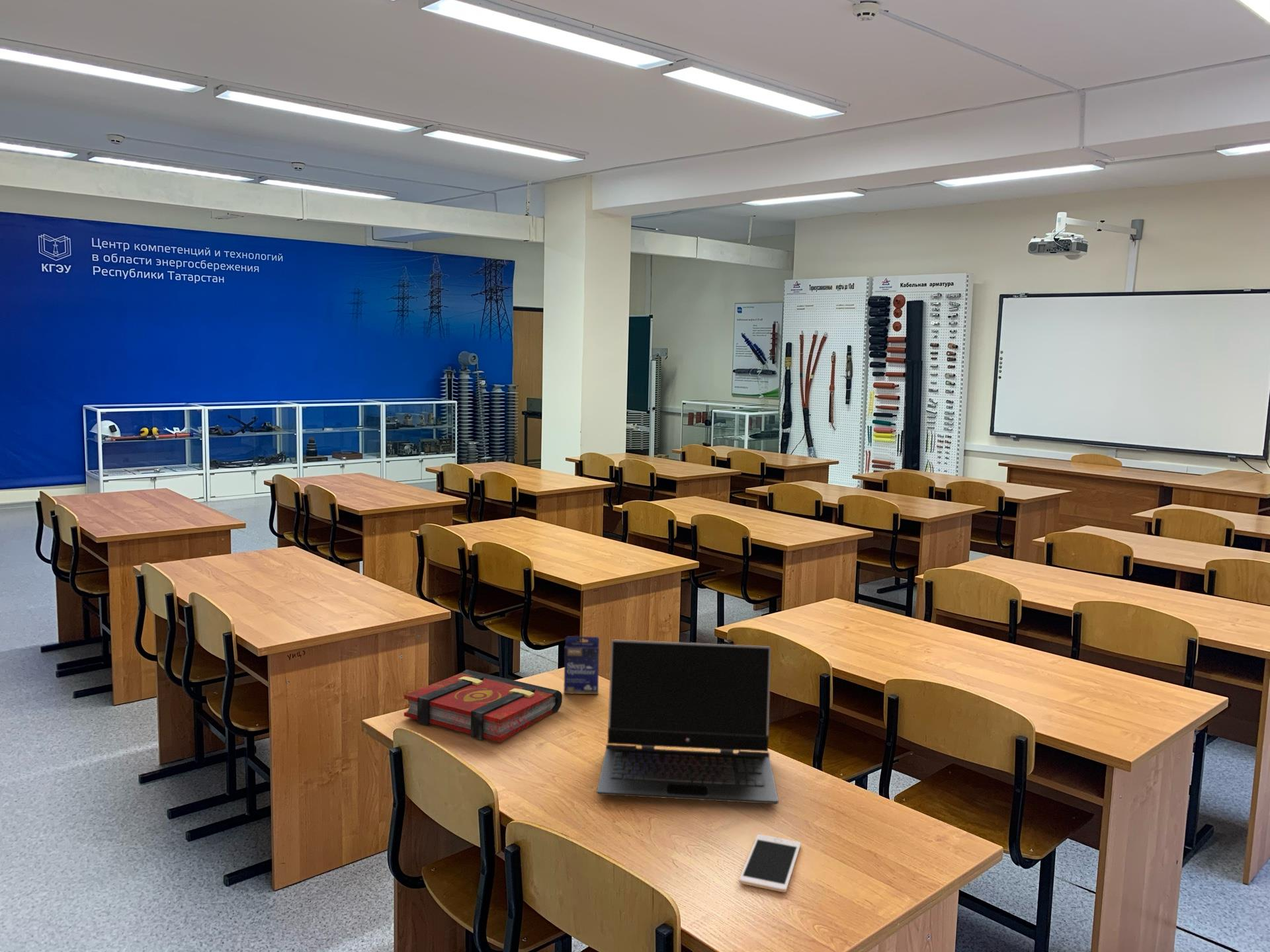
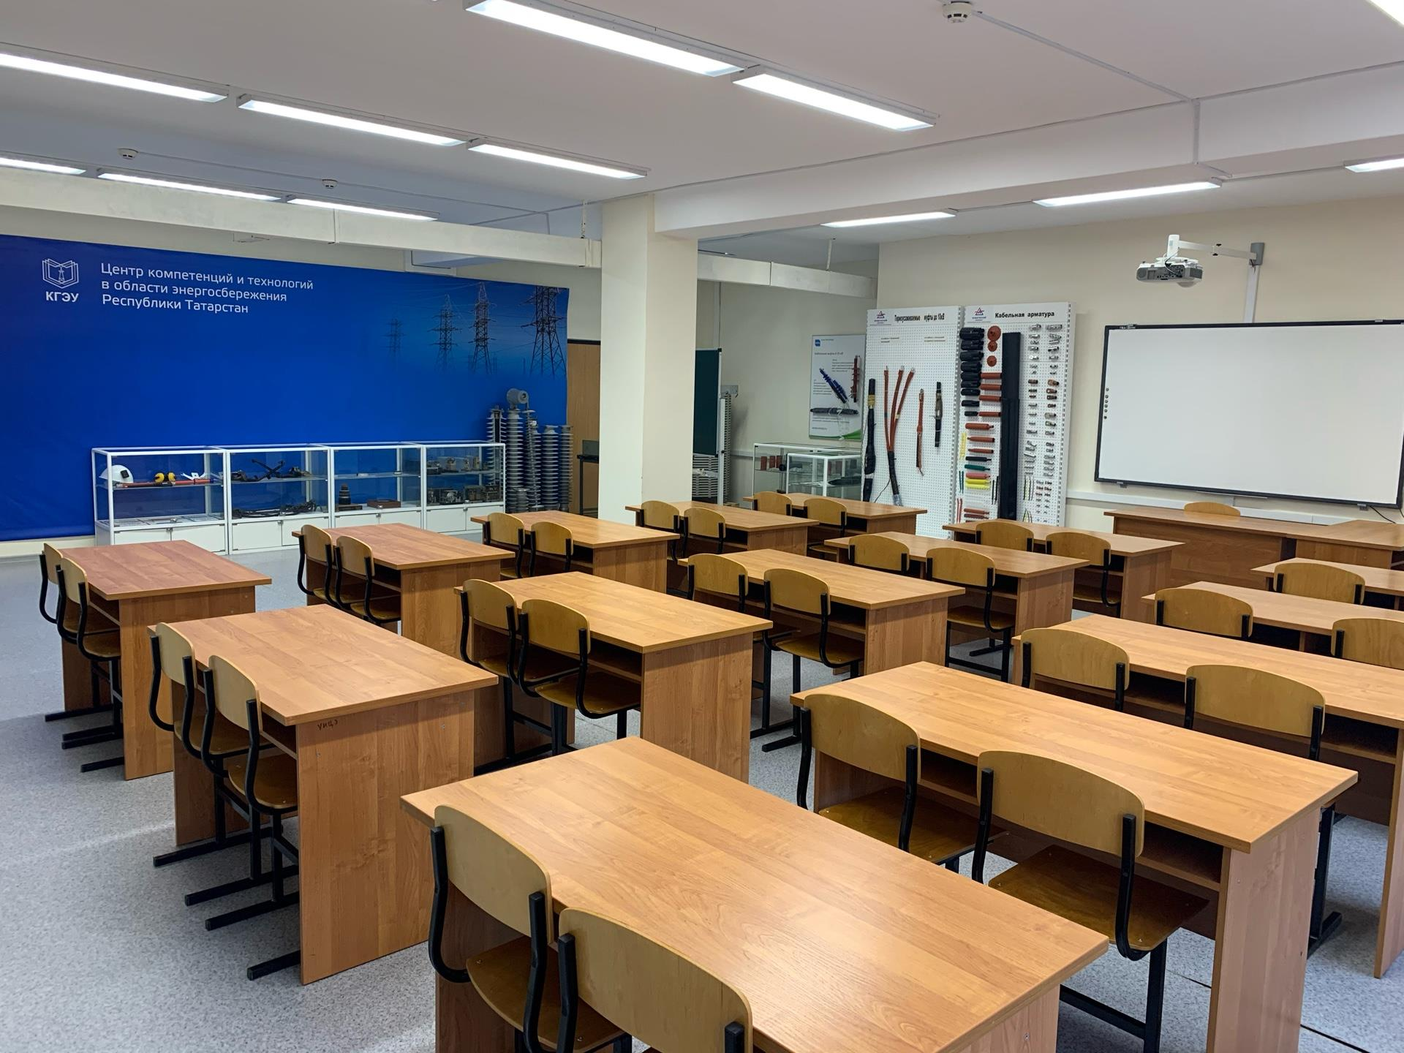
- laptop computer [596,639,779,805]
- small box [563,636,600,695]
- cell phone [738,834,802,893]
- book [403,669,563,742]
